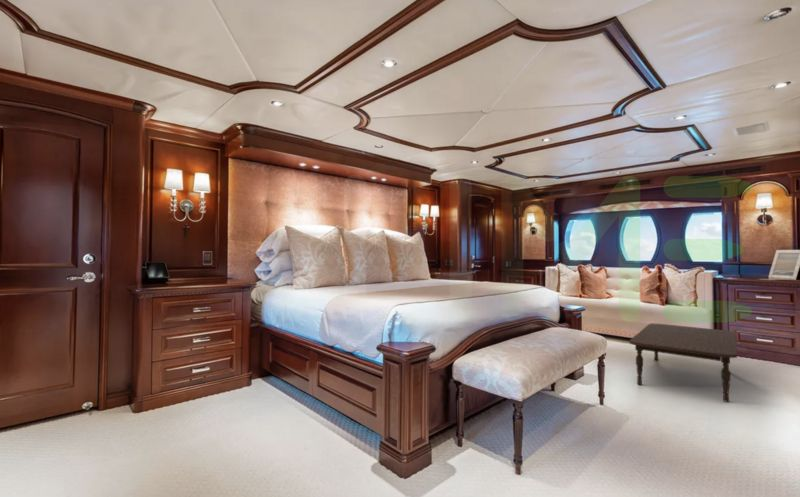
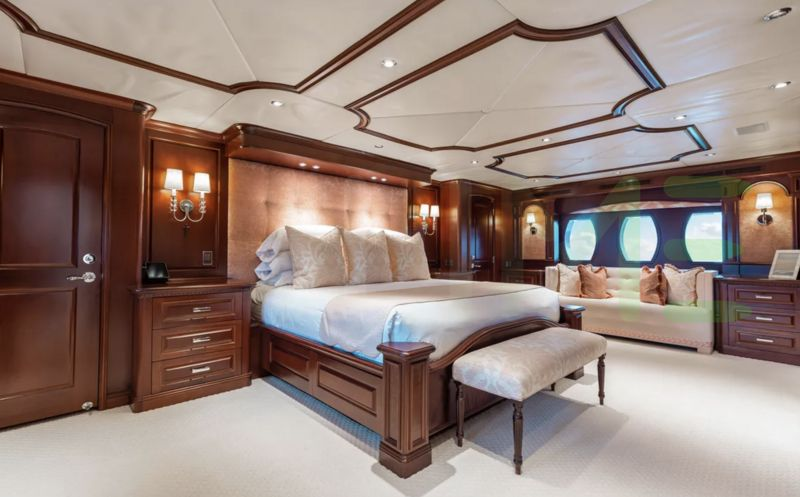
- coffee table [628,322,738,403]
